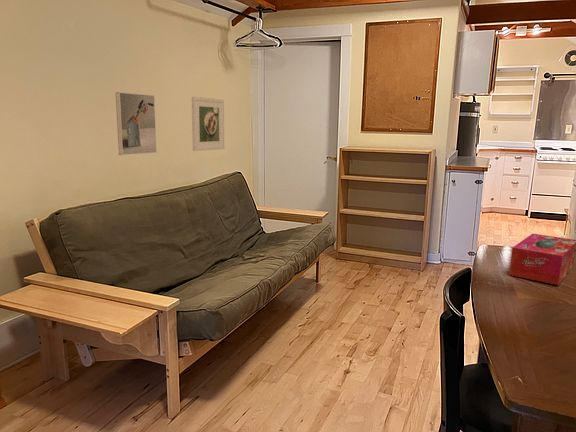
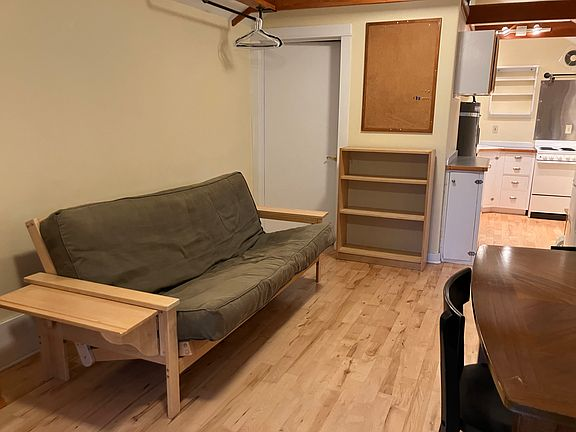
- tissue box [508,233,576,286]
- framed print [191,96,225,152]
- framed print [115,91,158,156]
